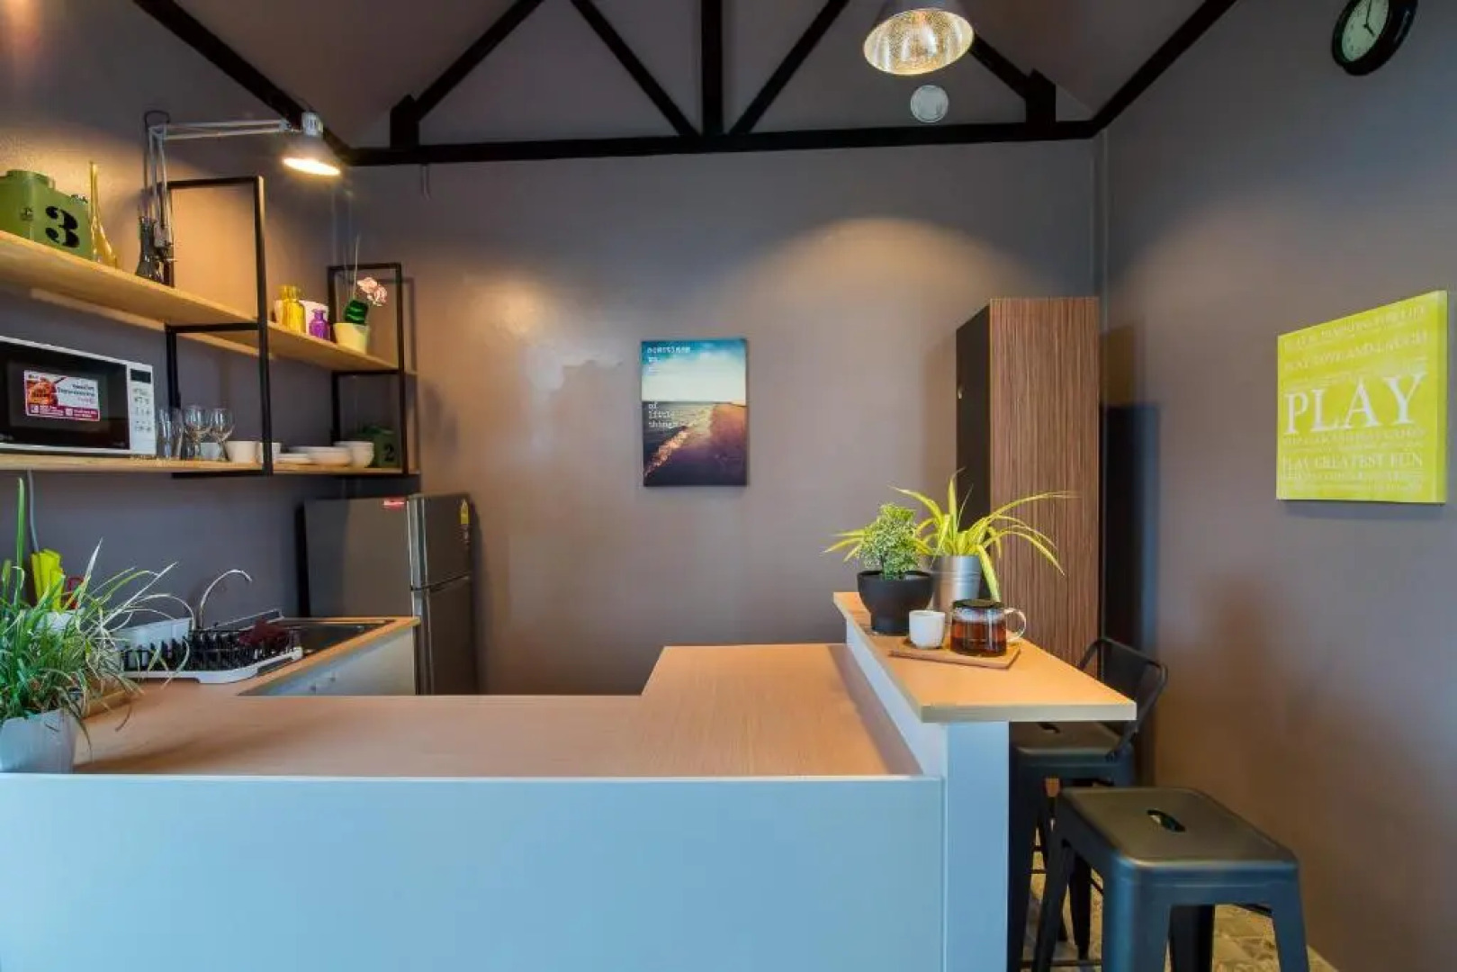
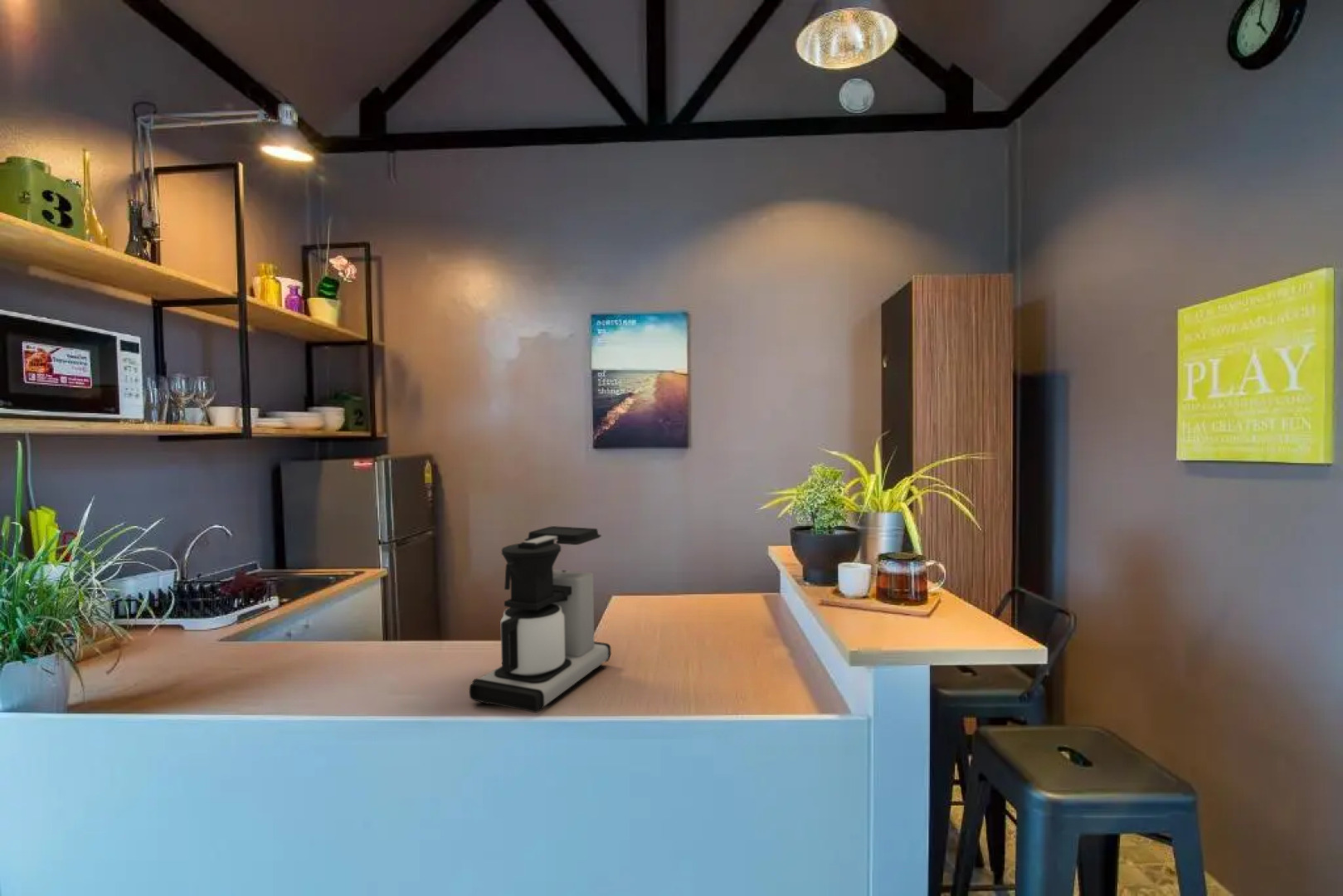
+ coffee maker [469,525,612,713]
